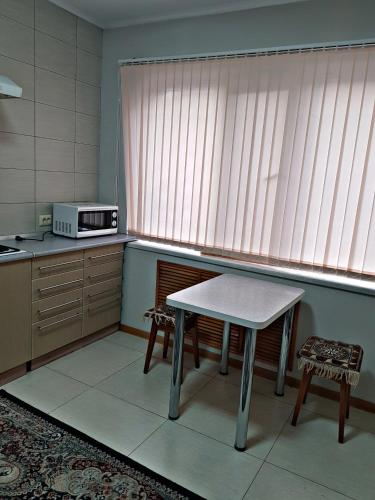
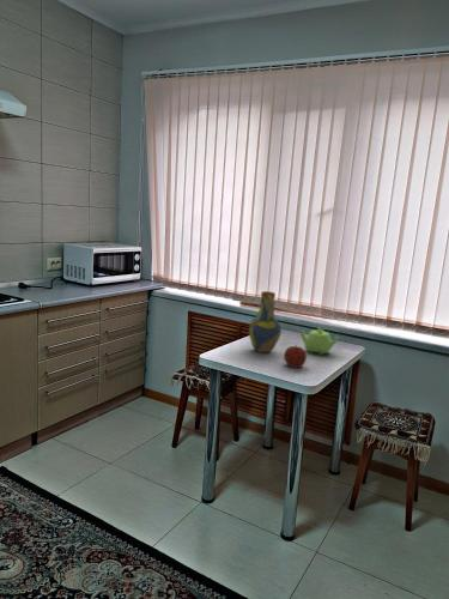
+ vase [248,290,283,353]
+ fruit [283,344,308,369]
+ teapot [299,328,340,356]
